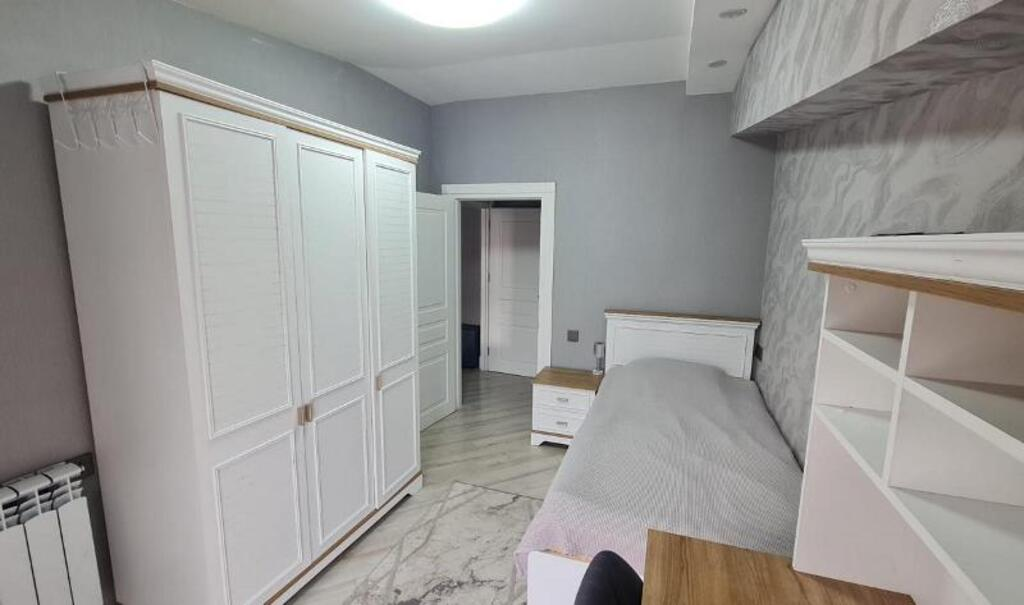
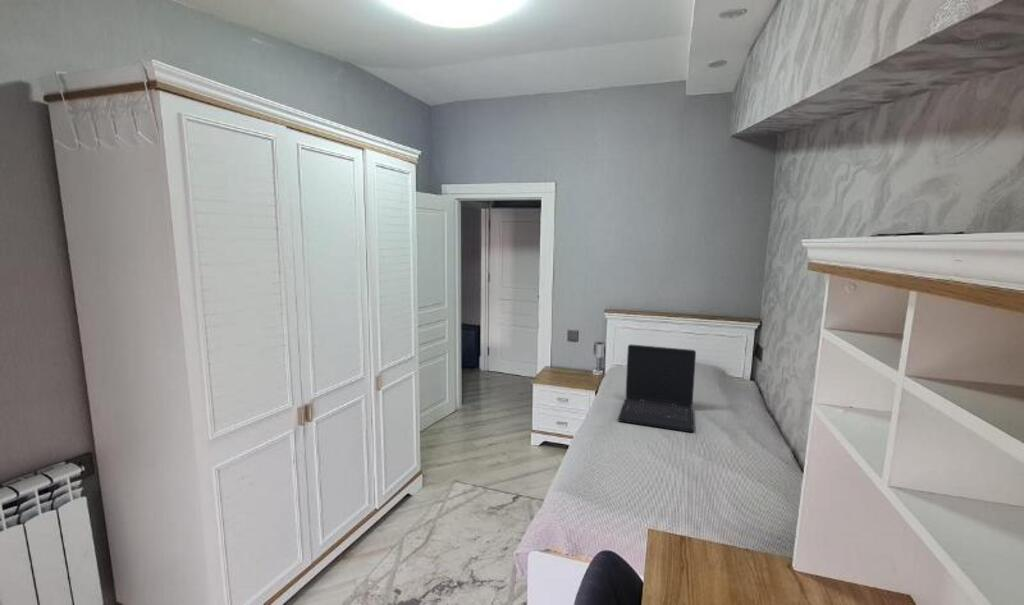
+ laptop [617,343,697,433]
